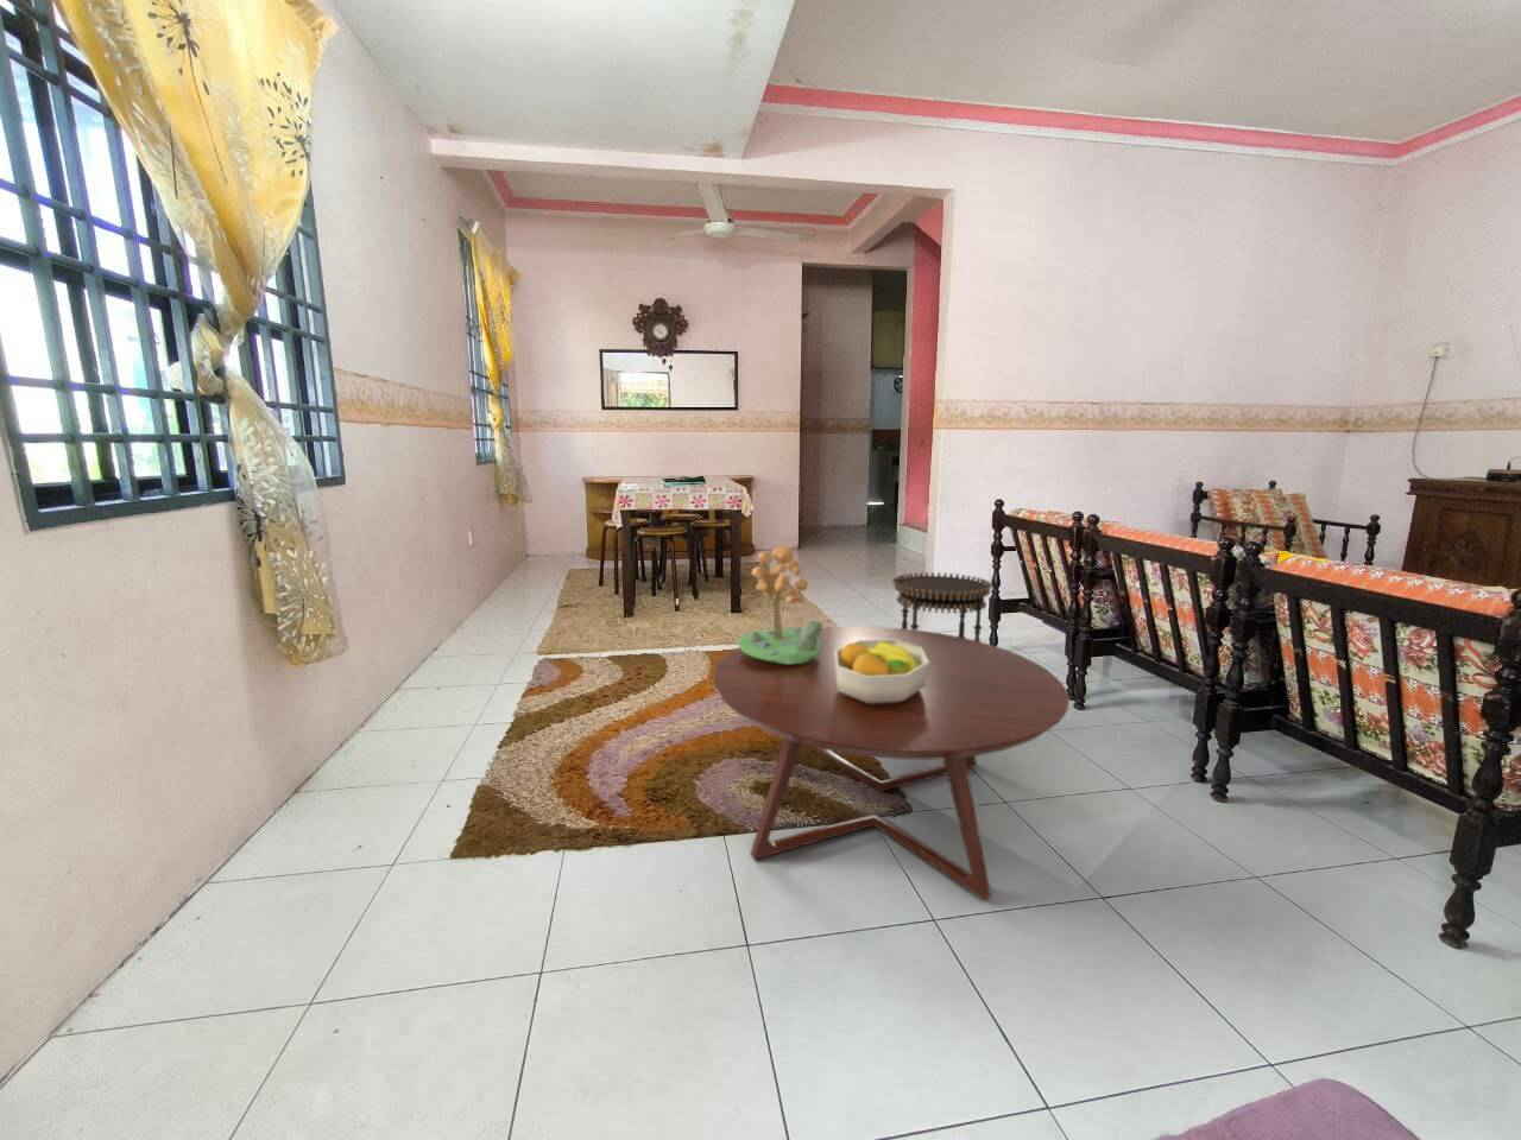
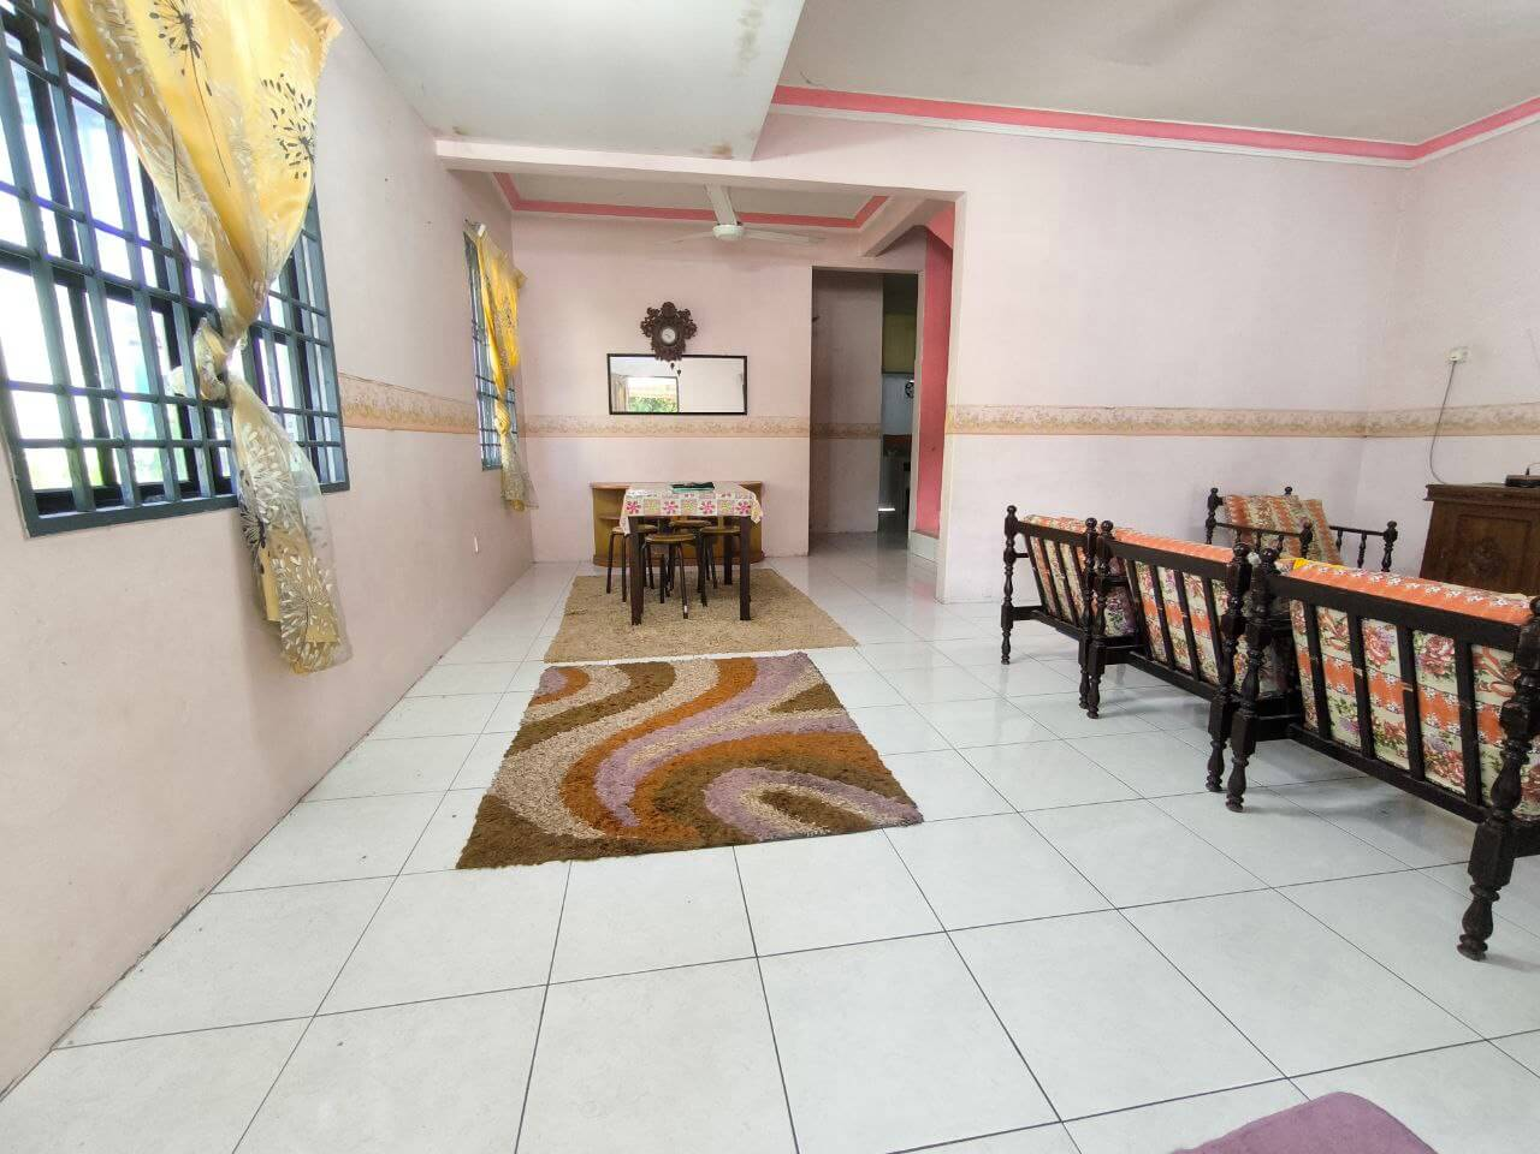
- coffee table [711,626,1071,902]
- small tree [737,545,824,665]
- side table [891,571,993,641]
- fruit bowl [835,639,929,704]
